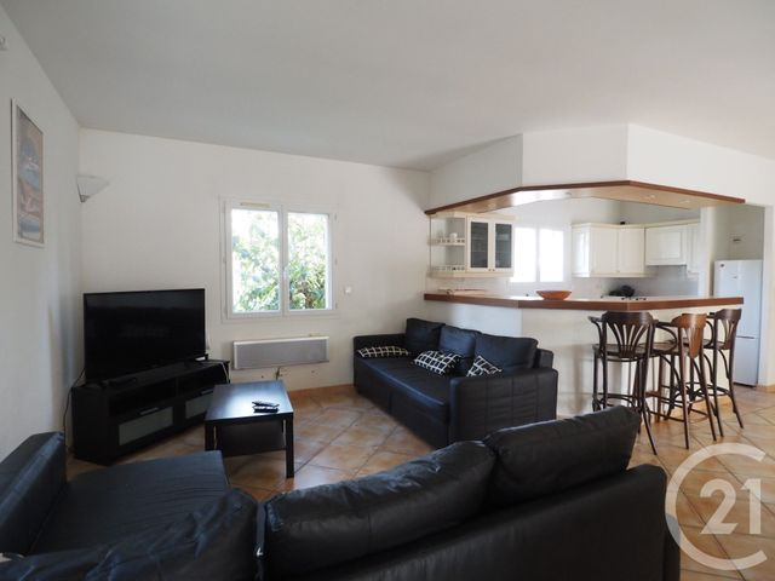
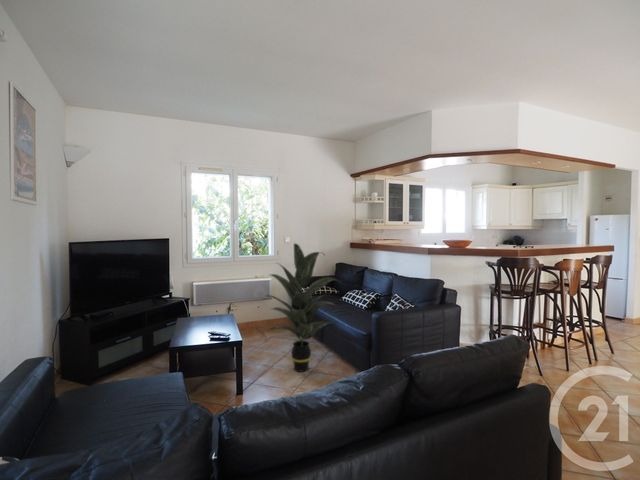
+ indoor plant [265,242,342,373]
